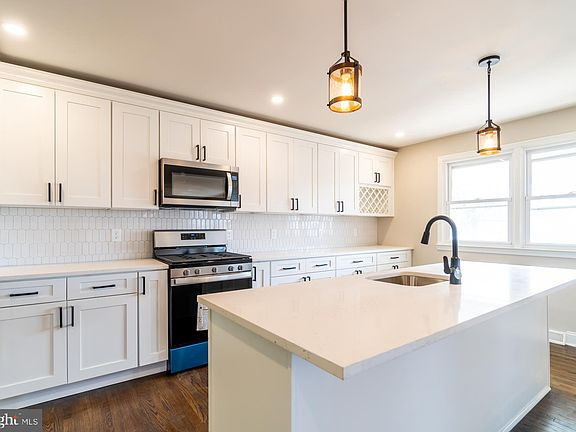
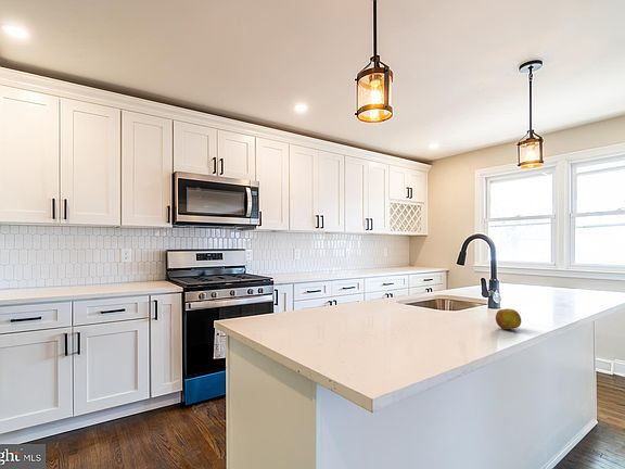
+ fruit [495,308,522,330]
